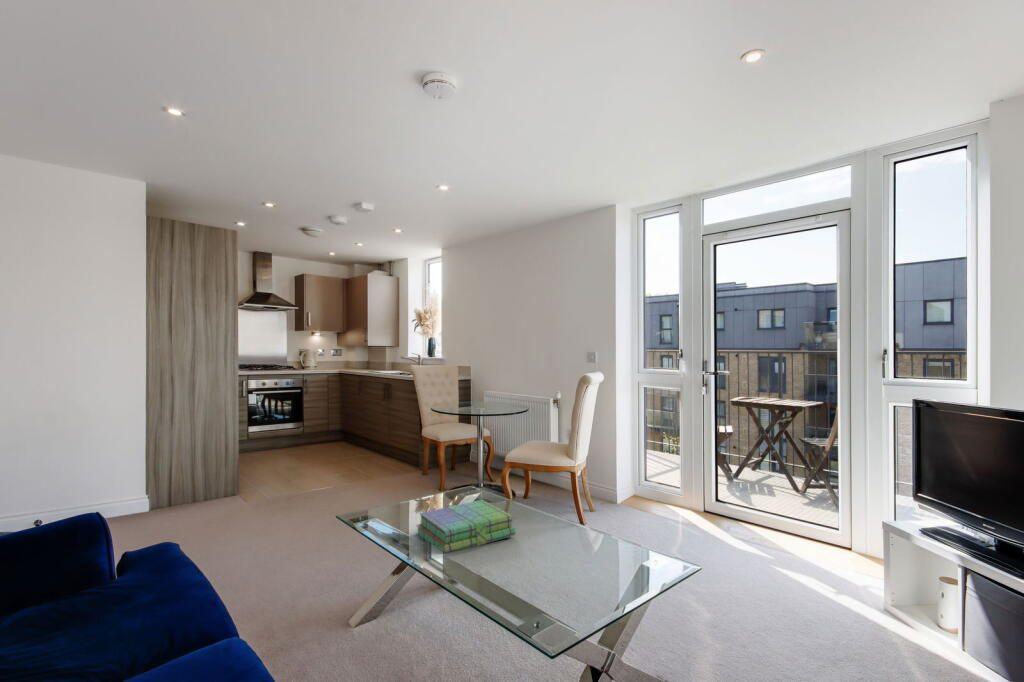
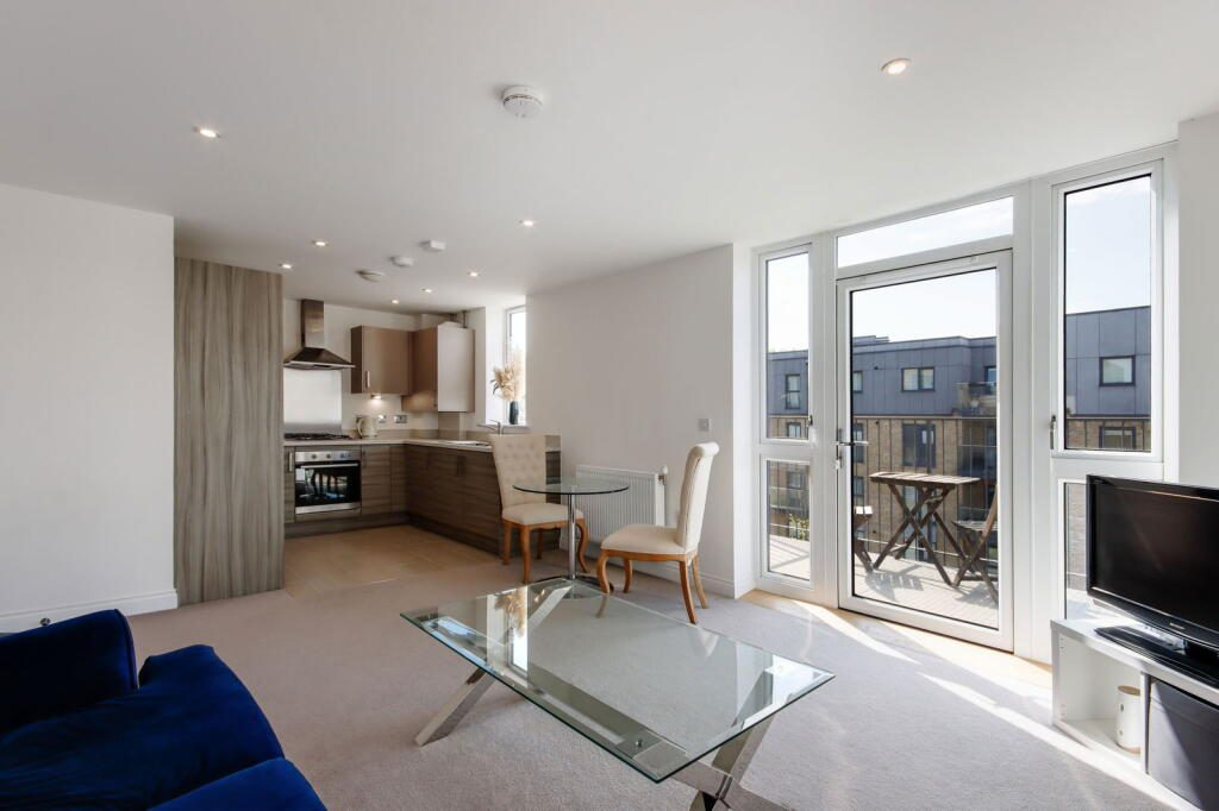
- stack of books [415,499,517,554]
